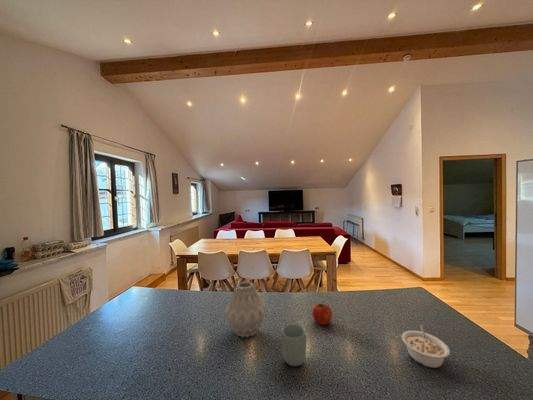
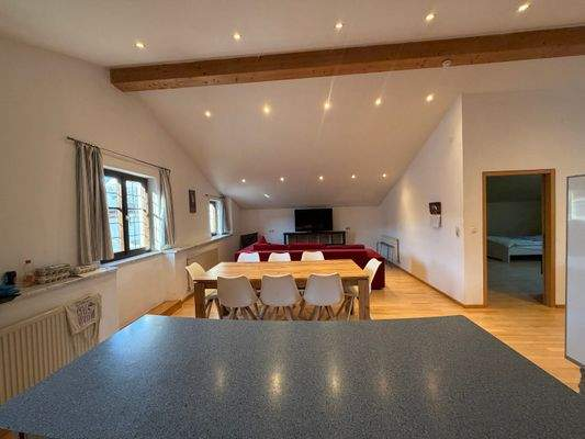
- cup [280,323,307,367]
- legume [401,324,451,369]
- fruit [311,302,333,326]
- vase [224,281,268,338]
